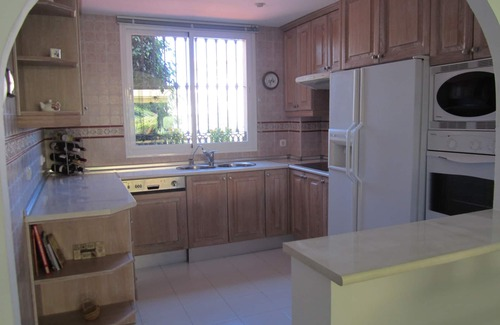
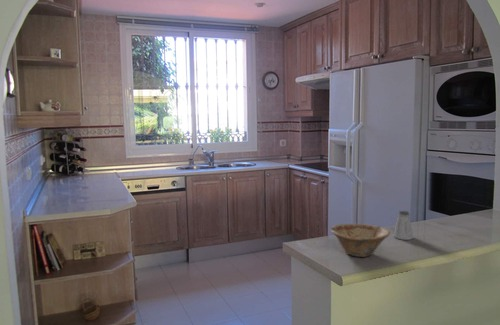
+ dish [330,223,391,258]
+ saltshaker [393,210,414,241]
